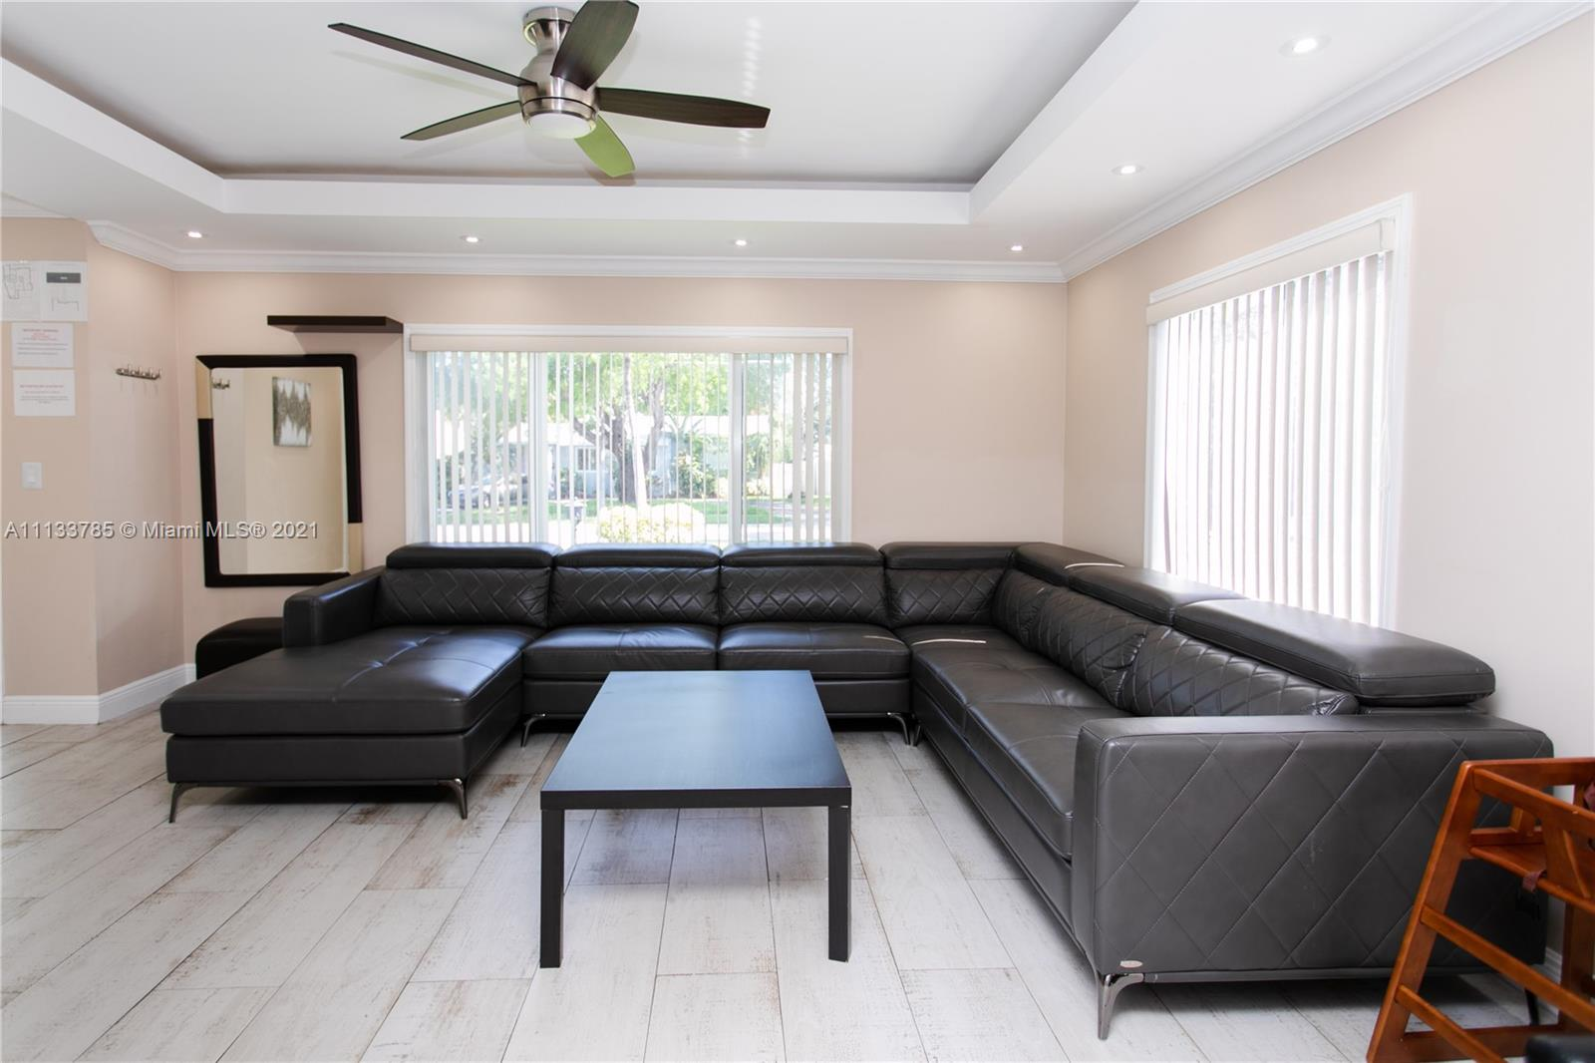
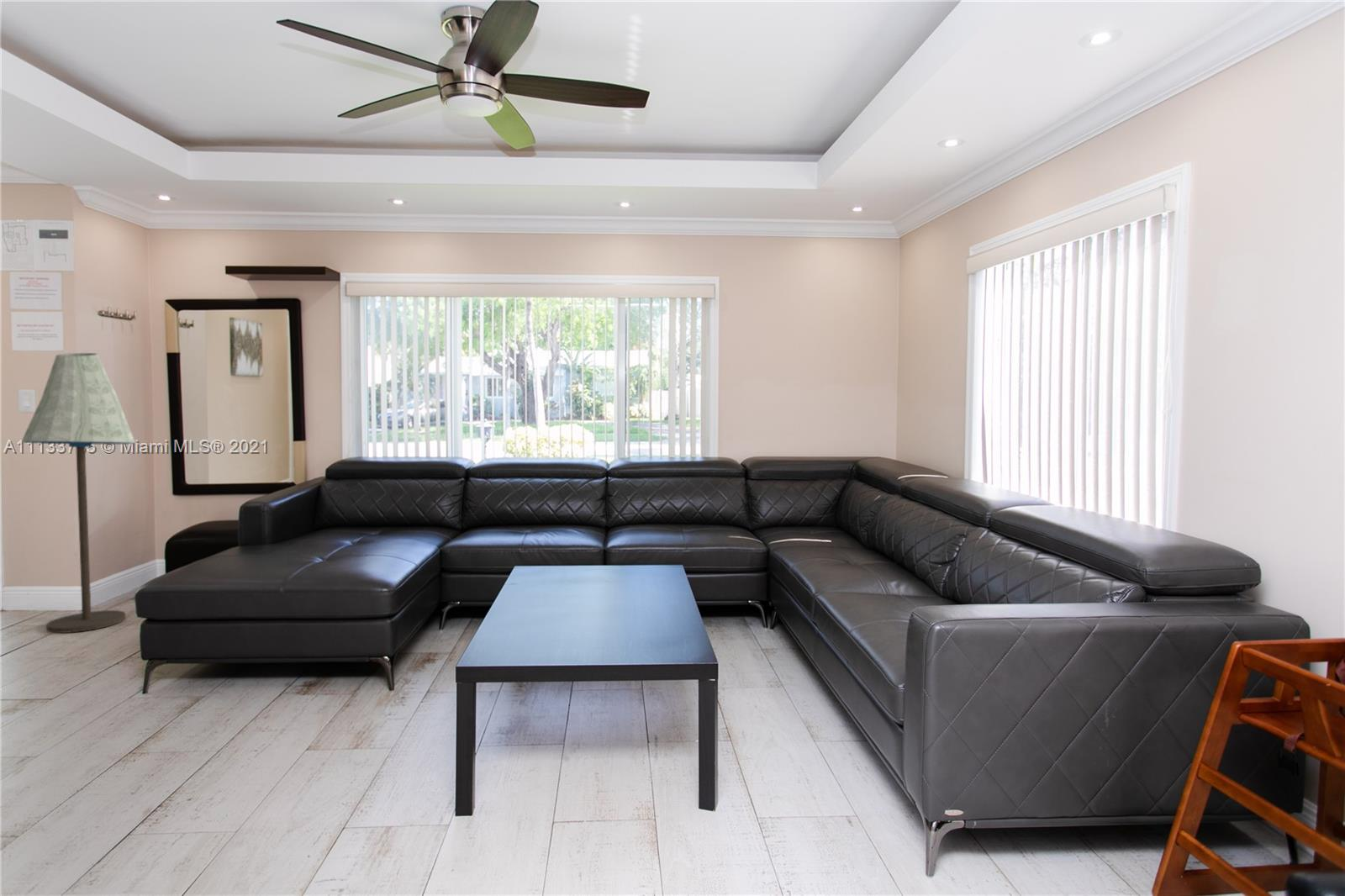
+ floor lamp [20,352,136,634]
